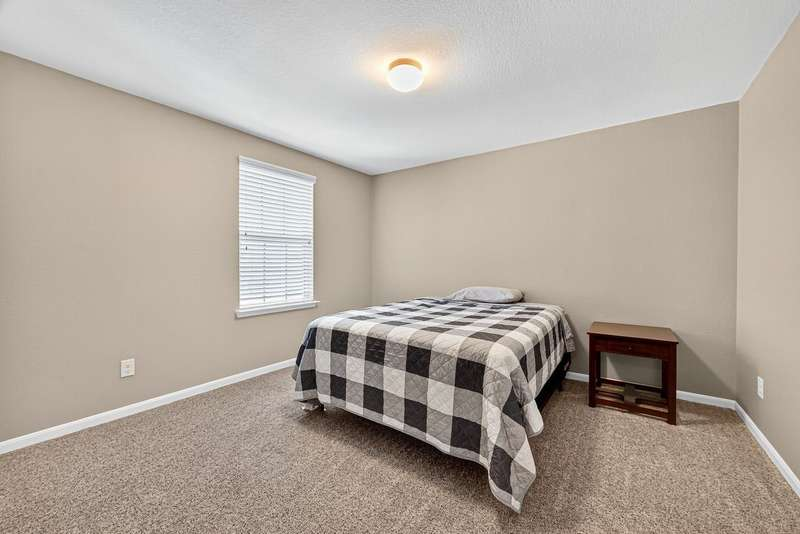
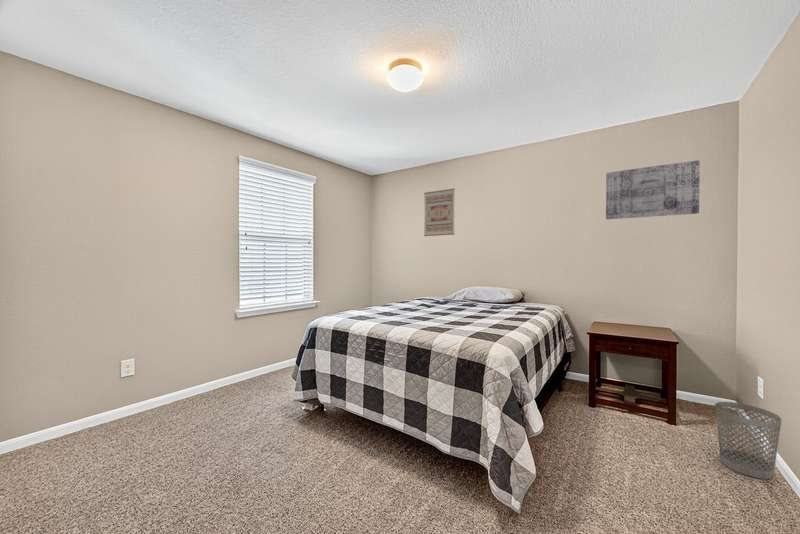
+ wall art [423,188,456,237]
+ wastebasket [714,401,783,480]
+ wall art [605,159,701,220]
